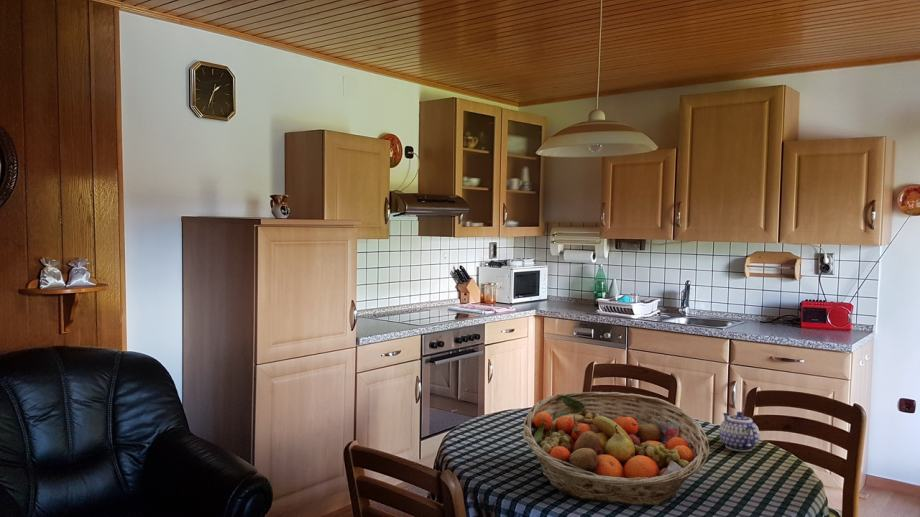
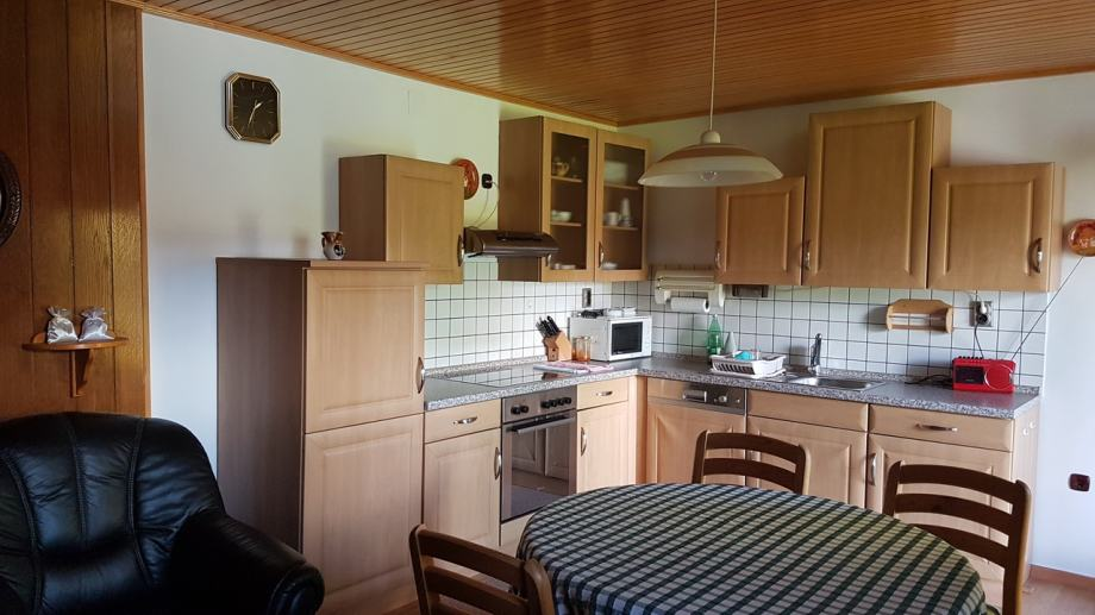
- fruit basket [522,391,710,507]
- teapot [718,411,760,452]
